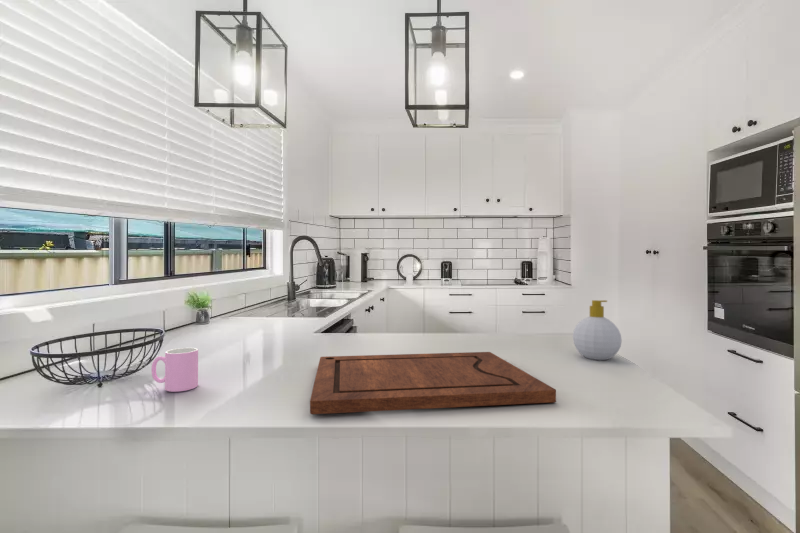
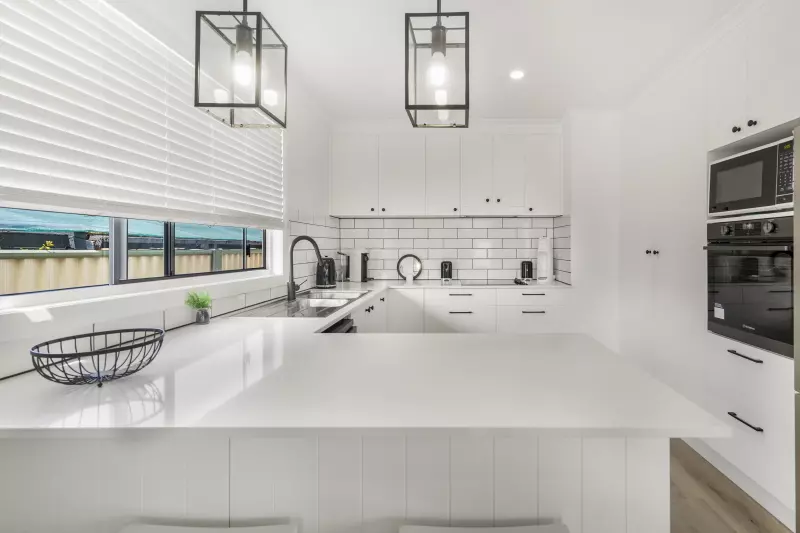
- soap bottle [572,299,623,361]
- cup [150,347,199,393]
- cutting board [309,351,557,415]
